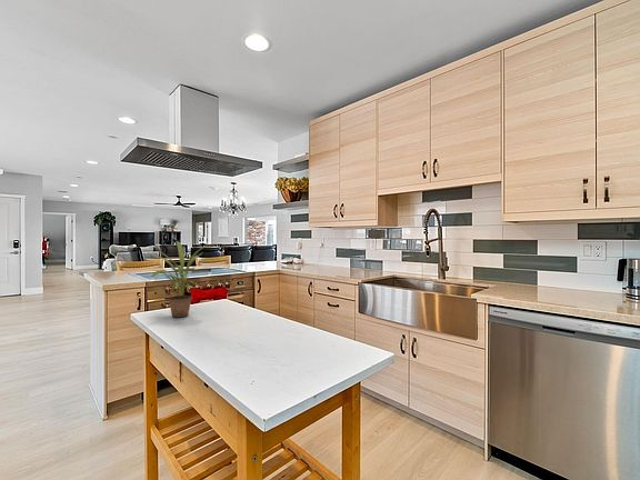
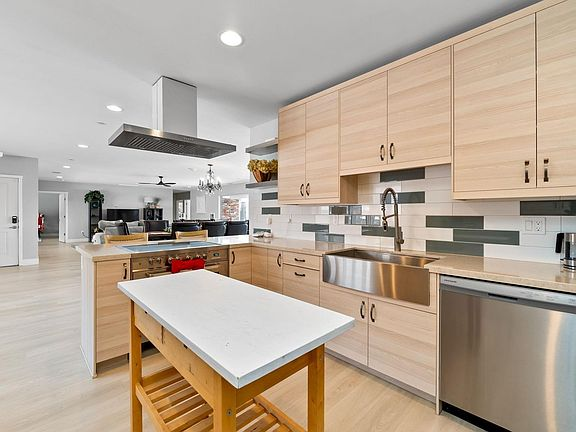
- potted plant [149,240,217,319]
